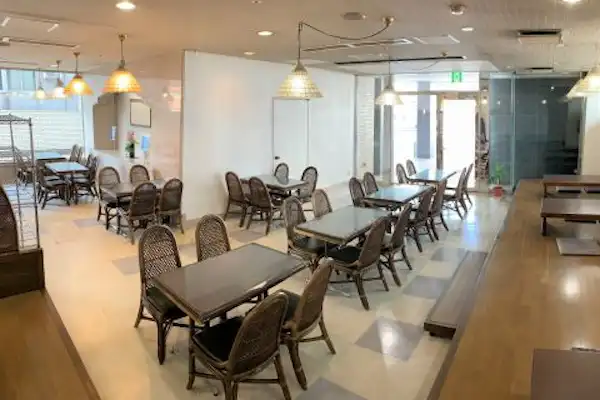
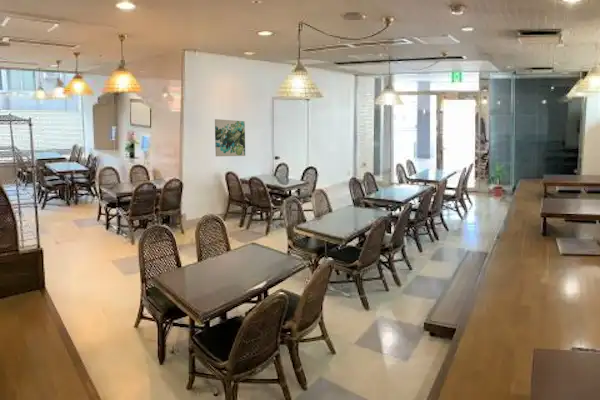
+ wall art [214,118,246,157]
